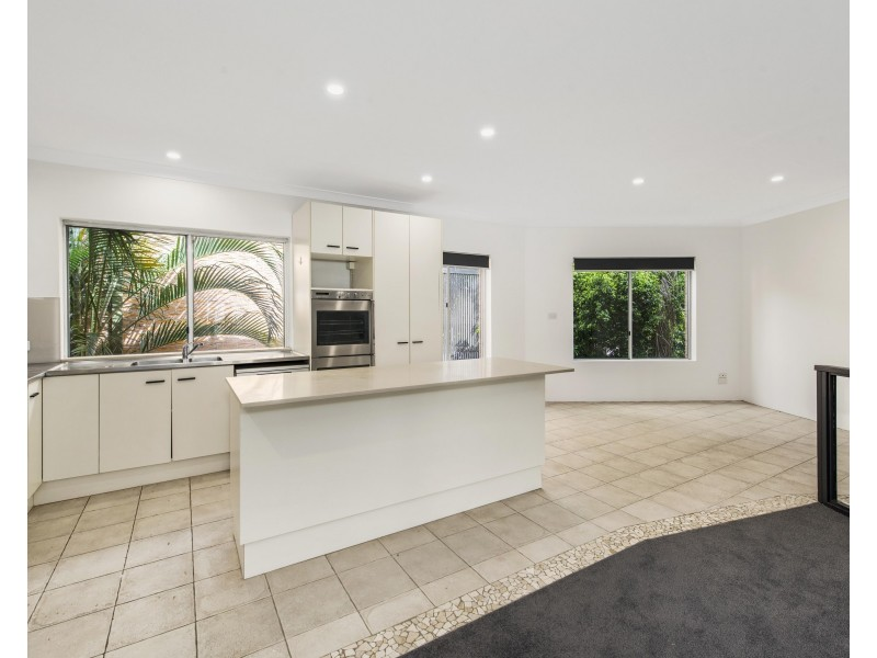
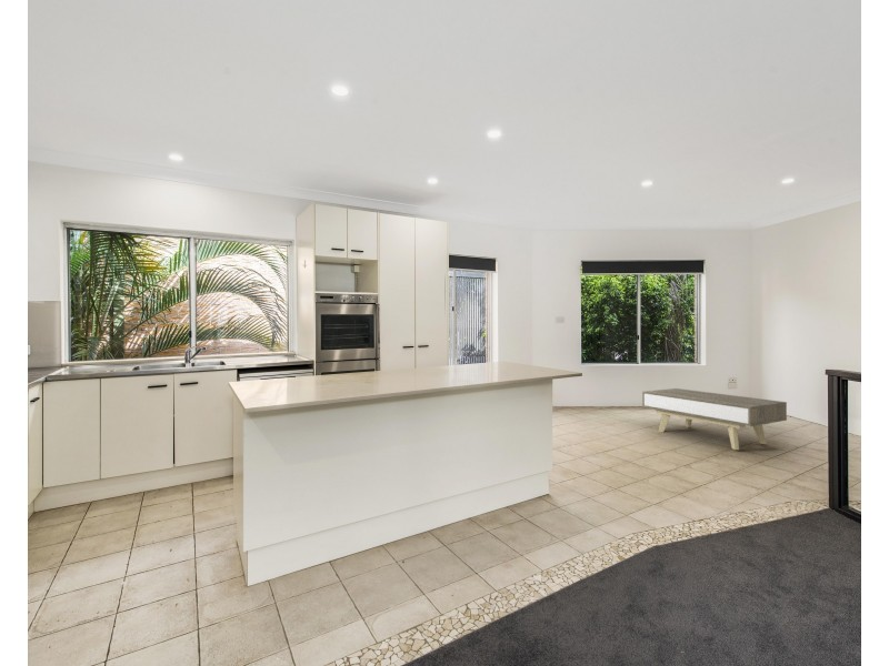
+ coffee table [641,387,788,451]
